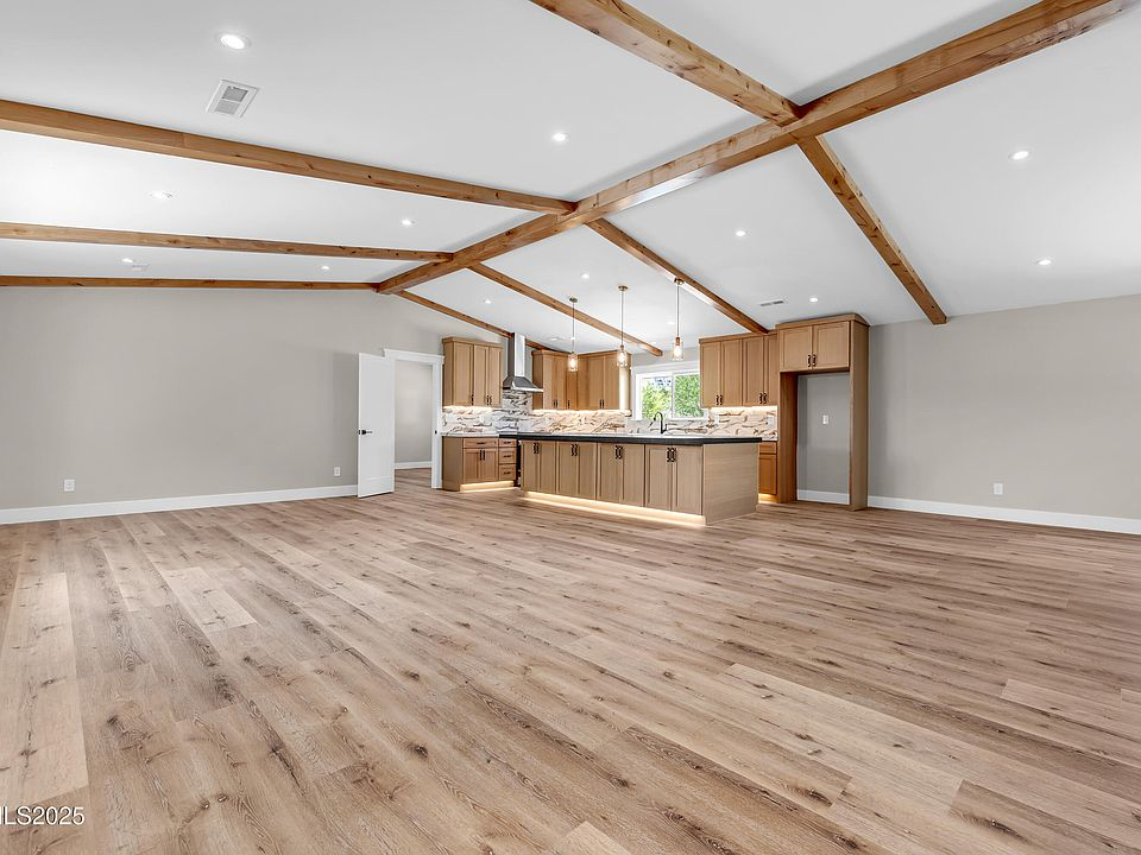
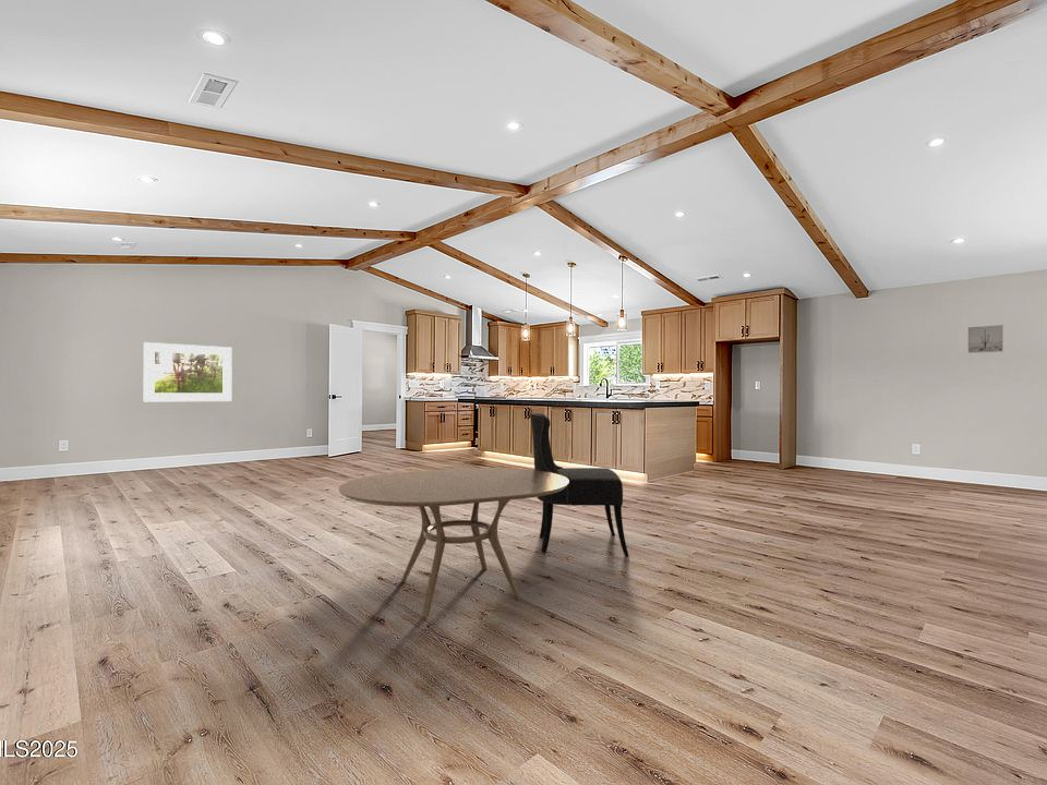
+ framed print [143,341,233,402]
+ dining chair [529,412,630,557]
+ wall art [967,324,1004,354]
+ dining table [338,467,569,618]
